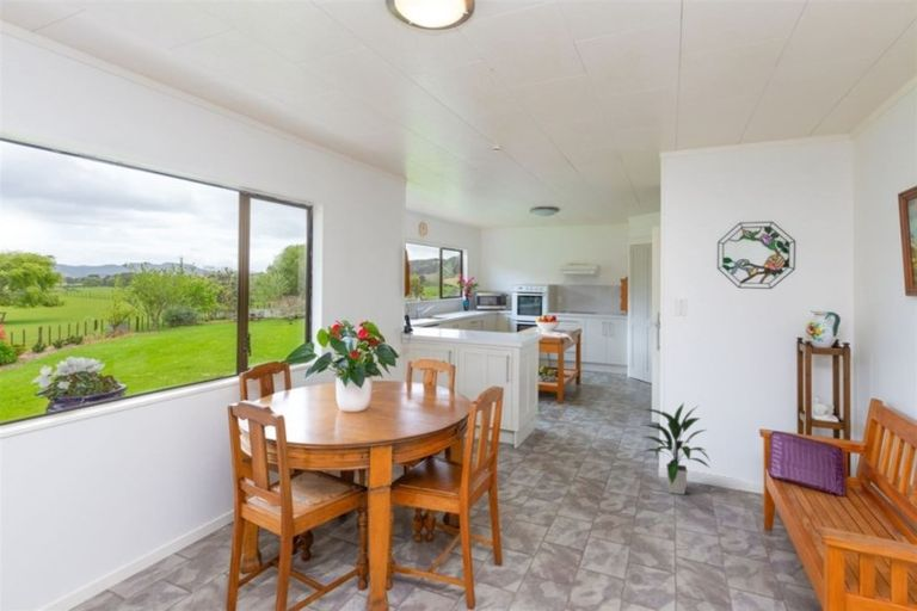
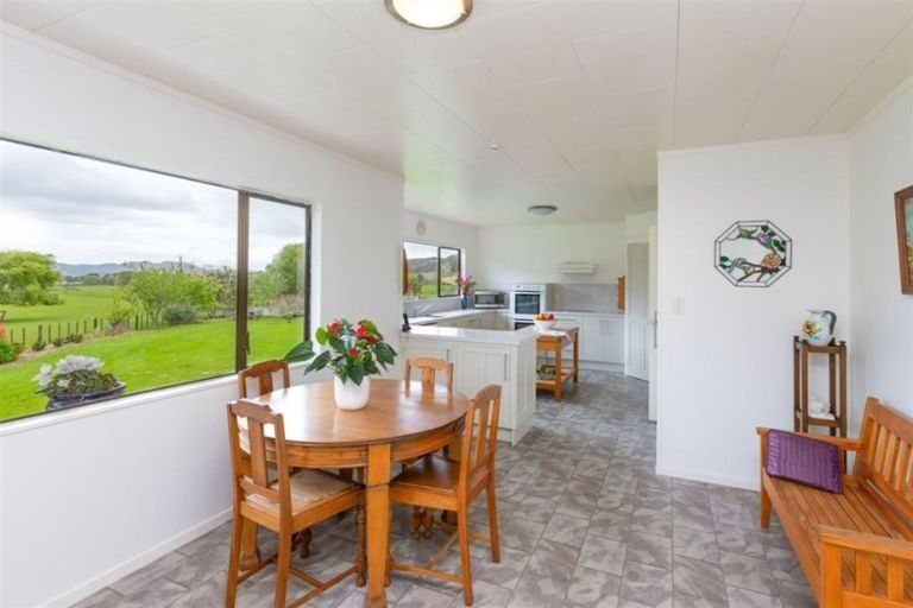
- indoor plant [640,401,712,495]
